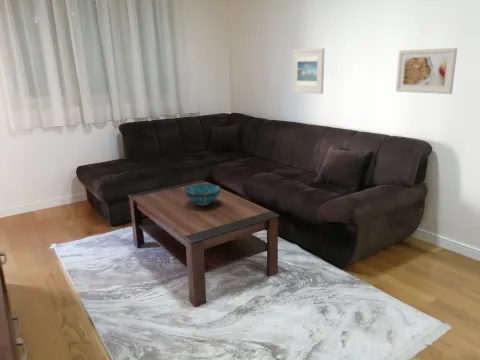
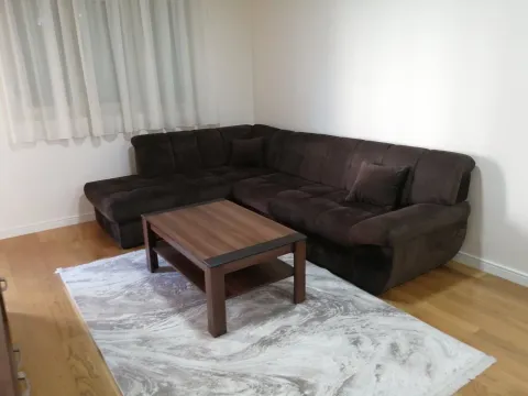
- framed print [395,47,458,95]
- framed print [291,47,325,95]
- decorative bowl [183,183,222,206]
